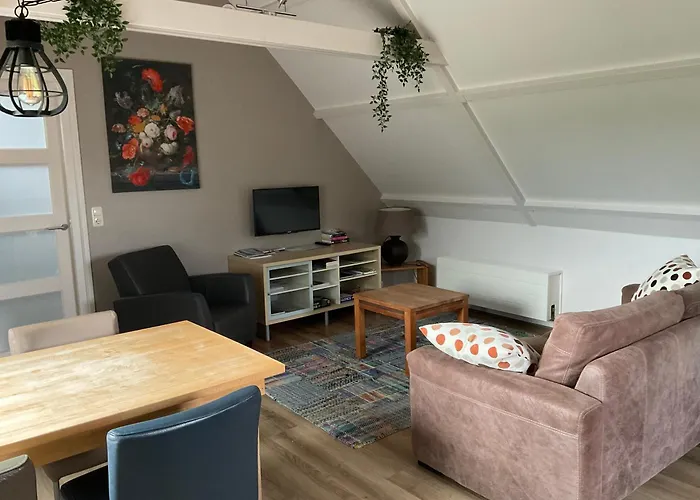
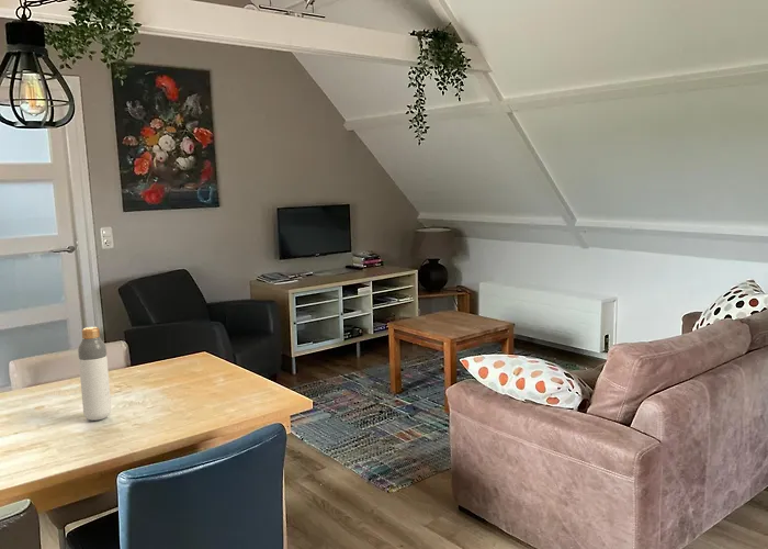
+ bottle [77,326,112,422]
